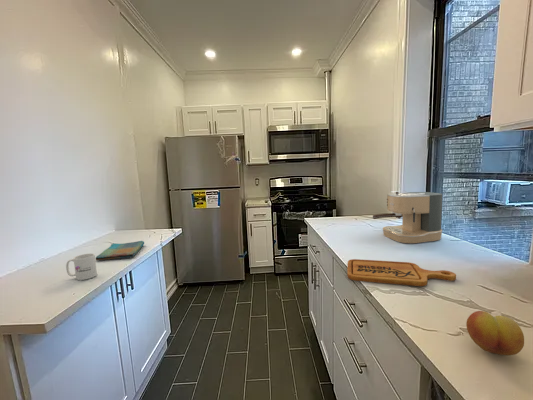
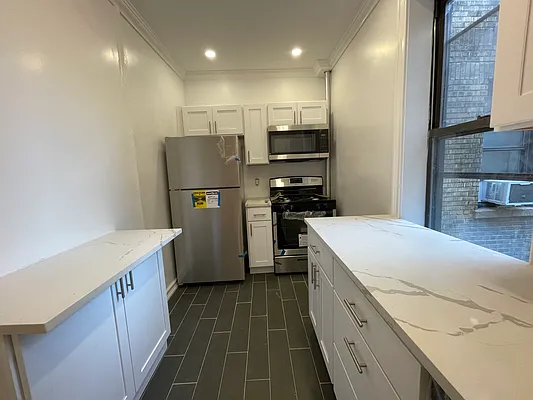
- fruit [465,310,525,356]
- dish towel [95,240,145,261]
- mug [65,253,98,281]
- cutting board [346,258,457,287]
- coffee maker [372,190,443,244]
